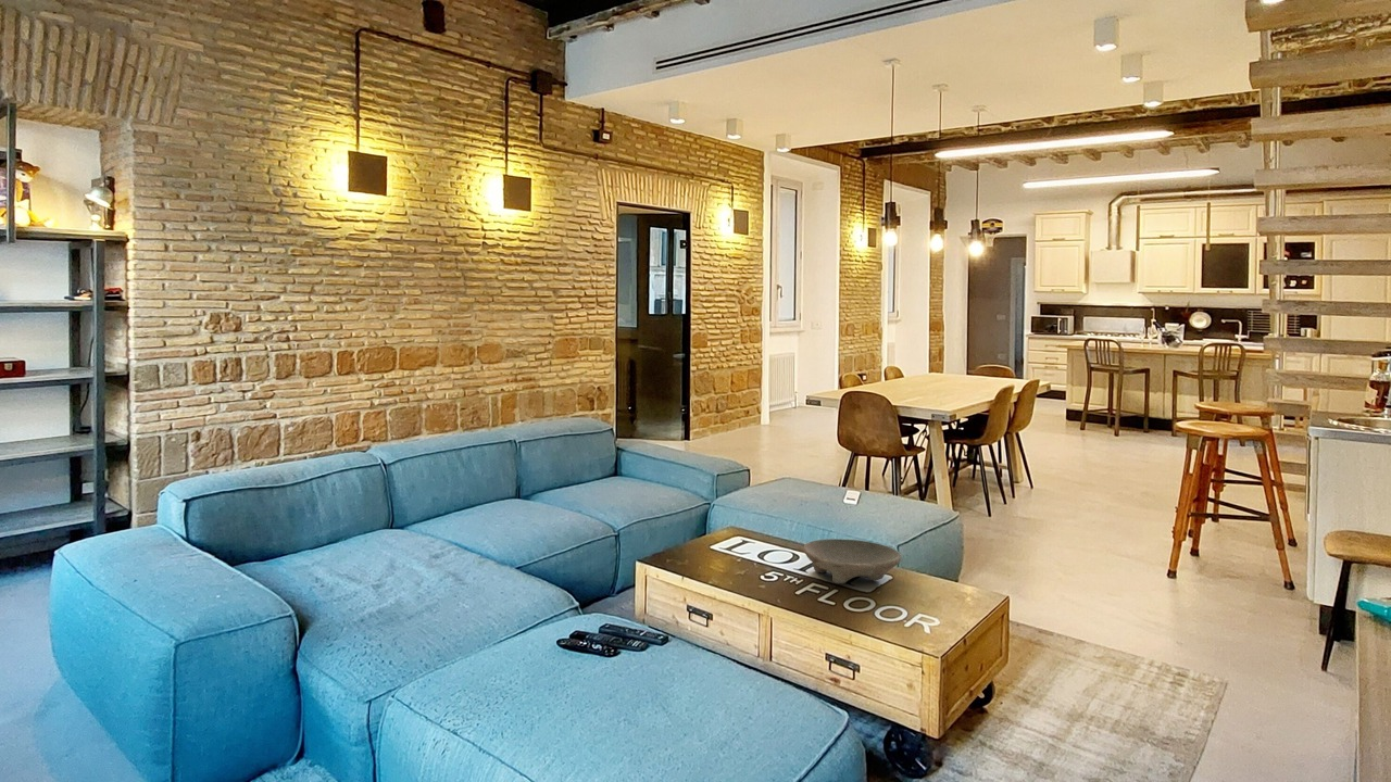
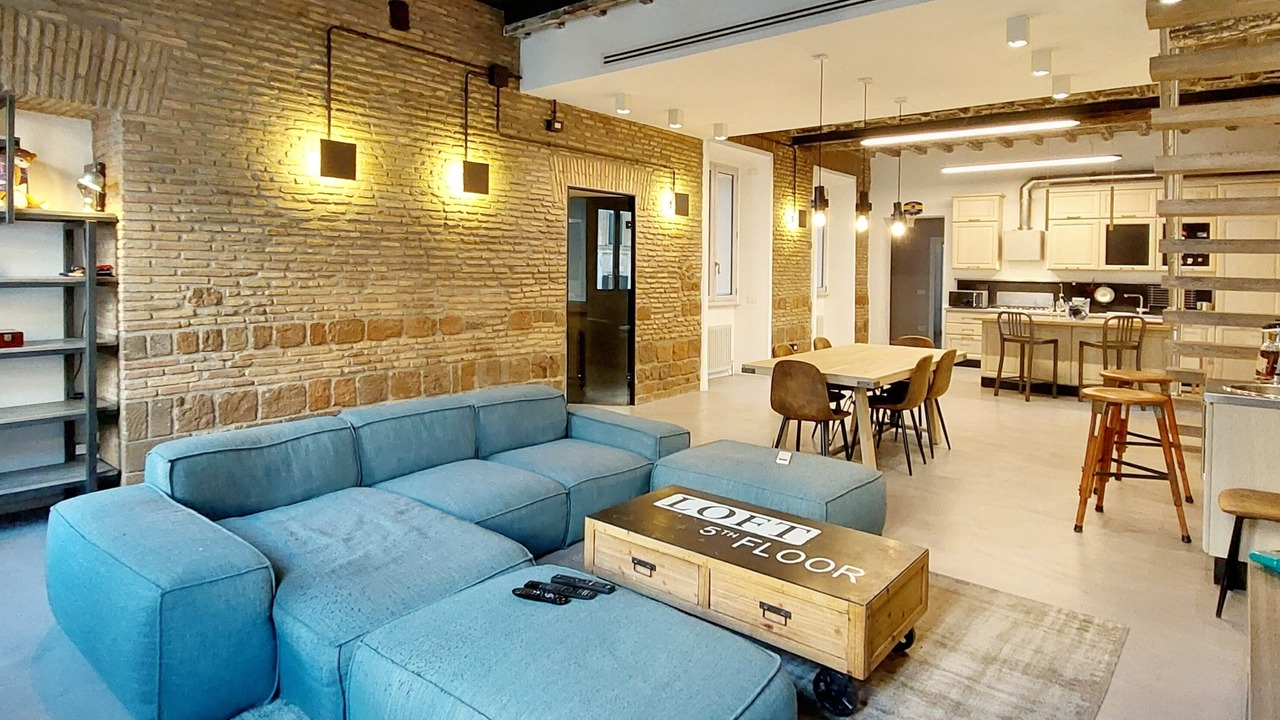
- bowl [803,538,903,584]
